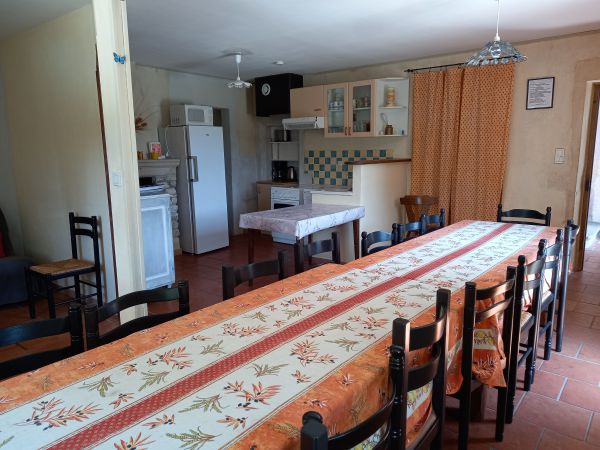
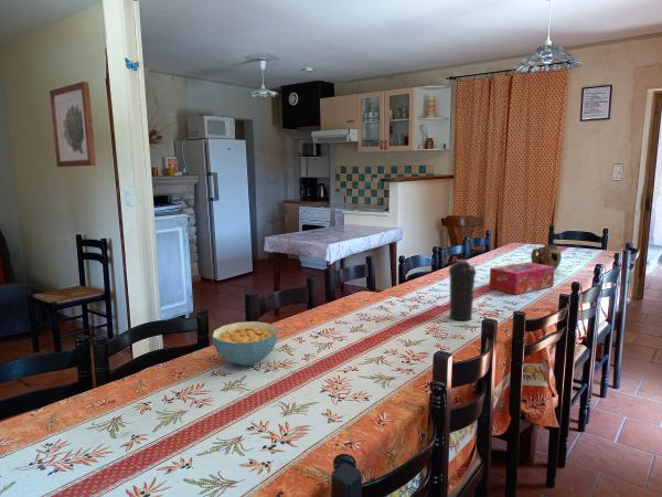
+ cereal bowl [211,320,278,367]
+ wall art [49,81,97,168]
+ water bottle [448,258,477,321]
+ tissue box [488,261,555,296]
+ teapot [530,243,563,271]
